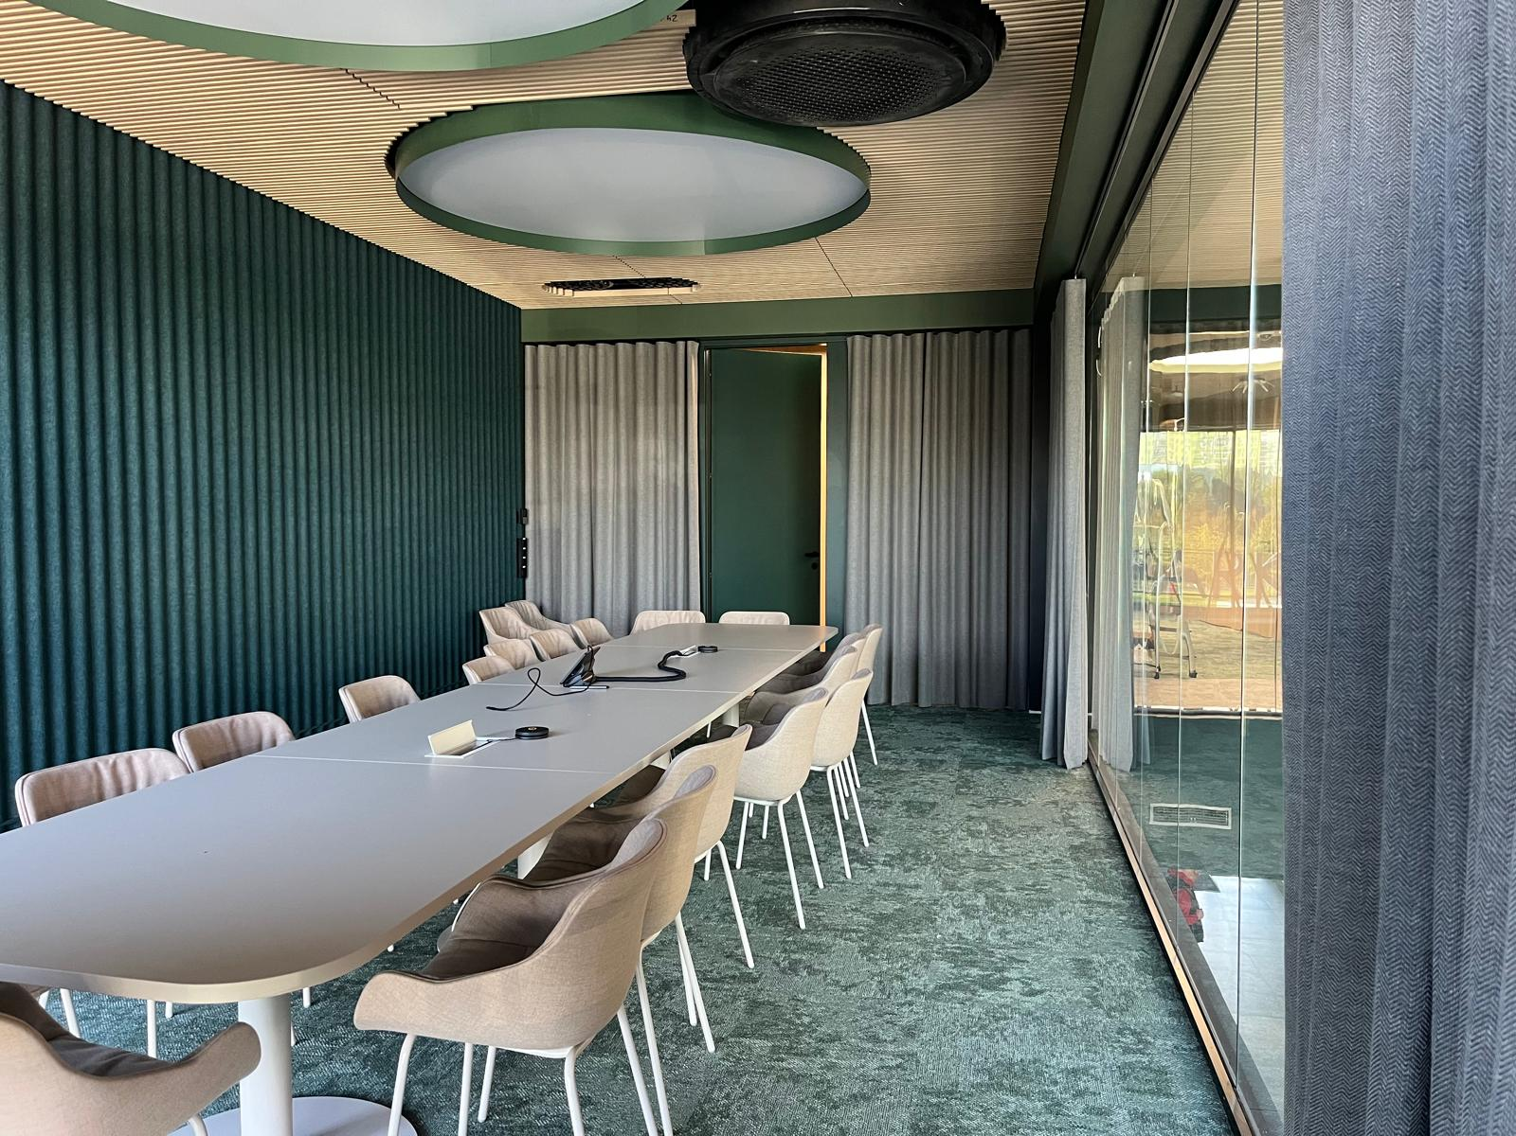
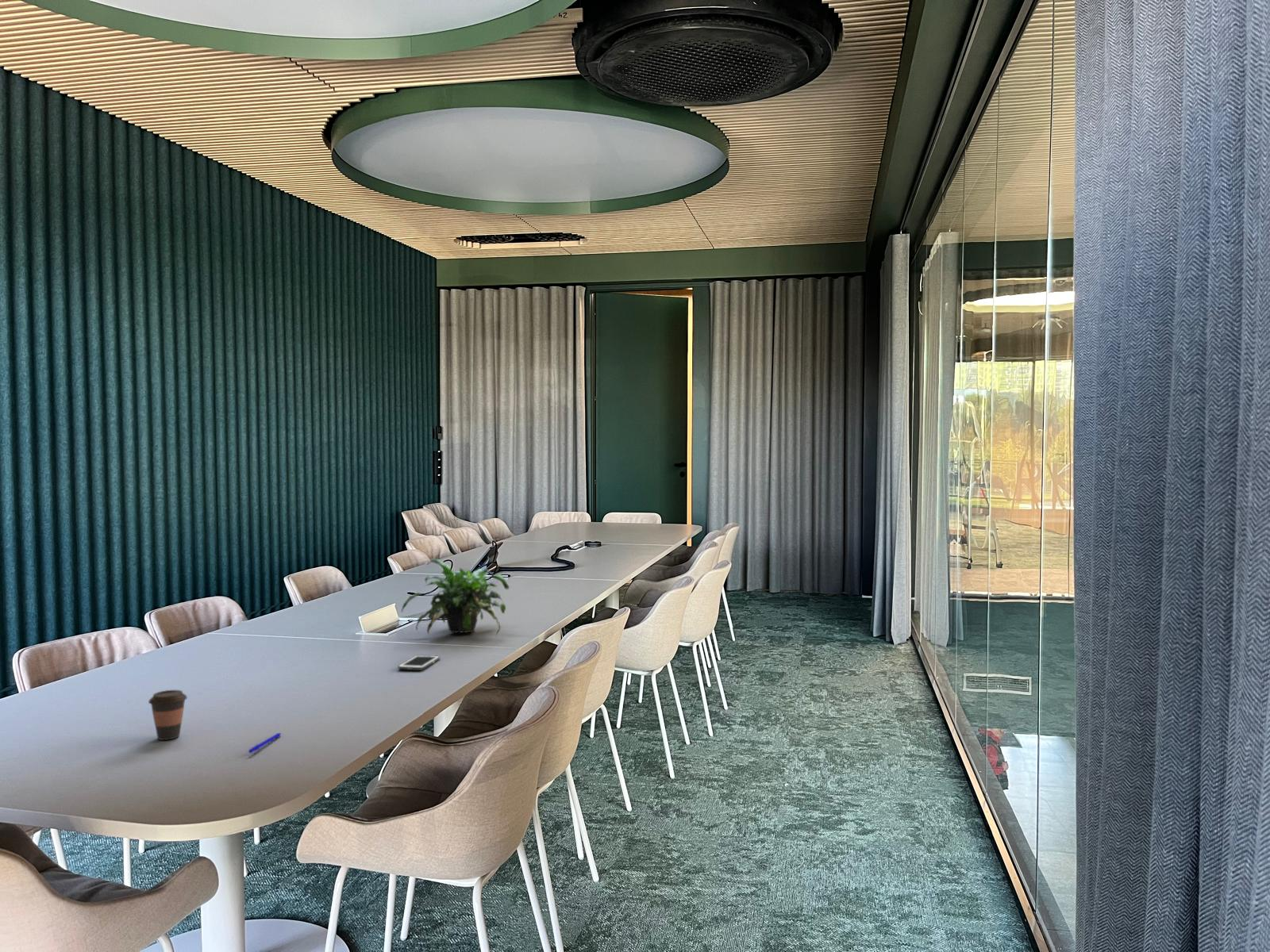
+ cell phone [397,655,441,671]
+ pen [248,732,282,754]
+ potted plant [401,558,510,636]
+ coffee cup [148,689,188,741]
